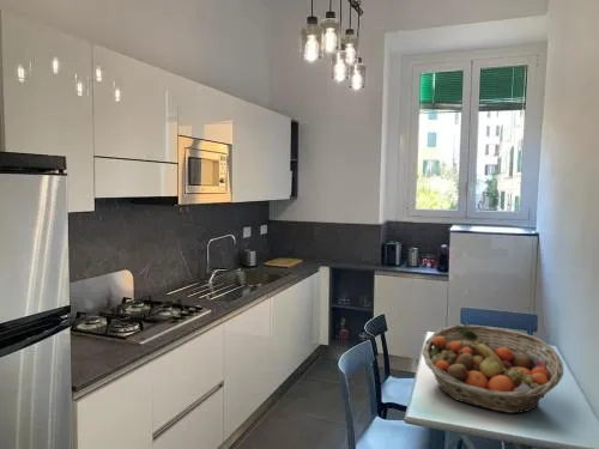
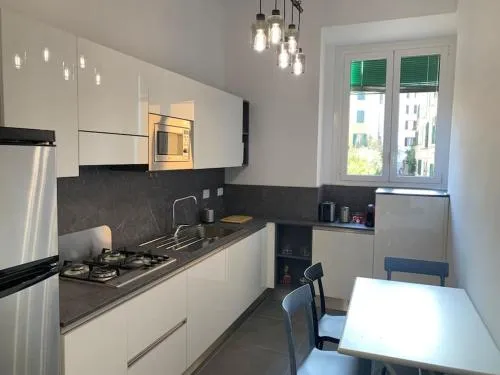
- fruit basket [420,324,564,414]
